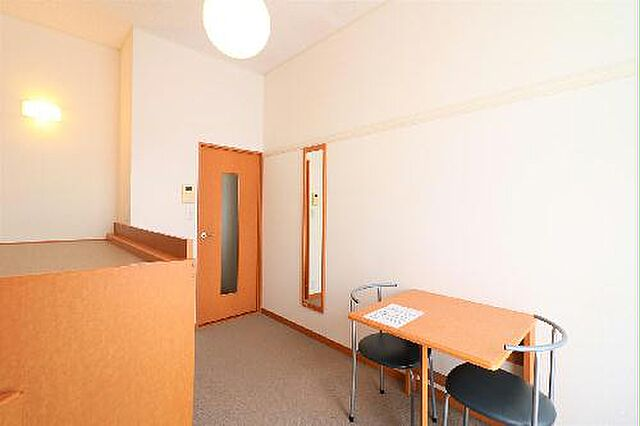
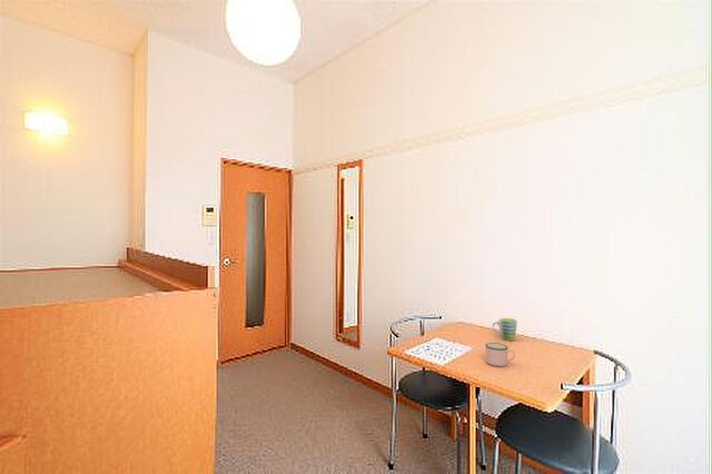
+ mug [485,342,516,367]
+ mug [492,317,518,342]
